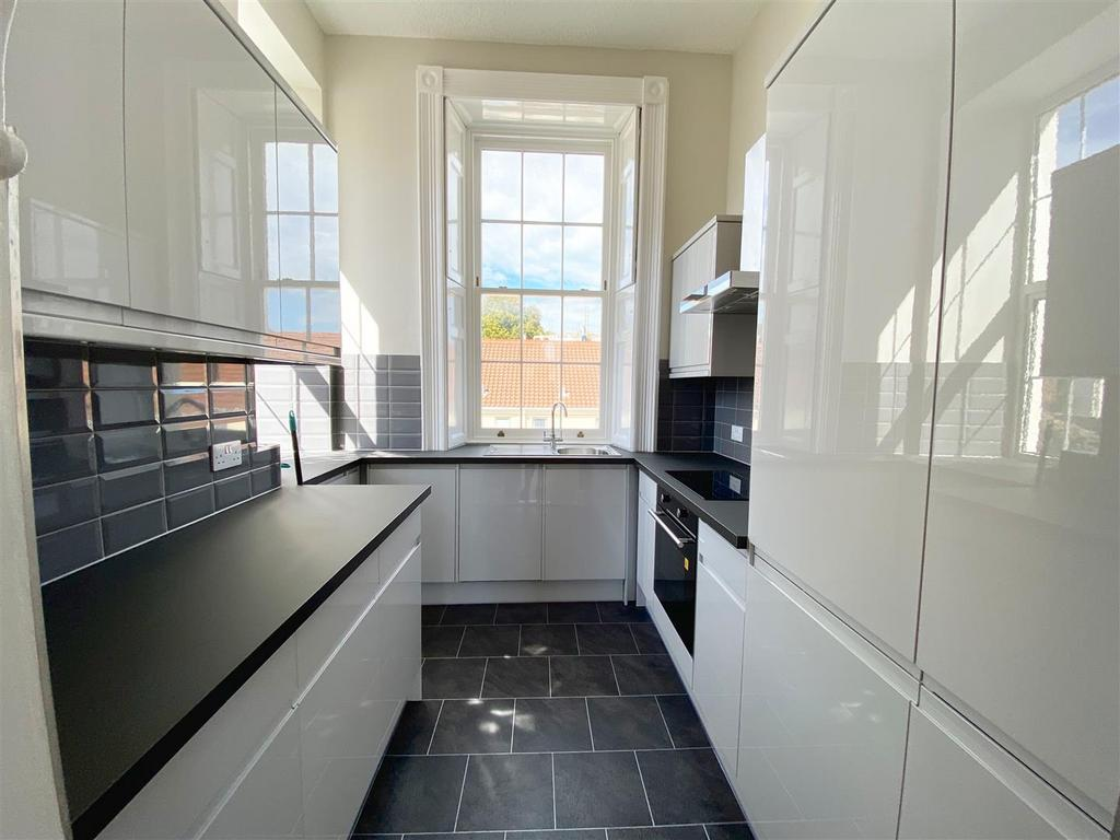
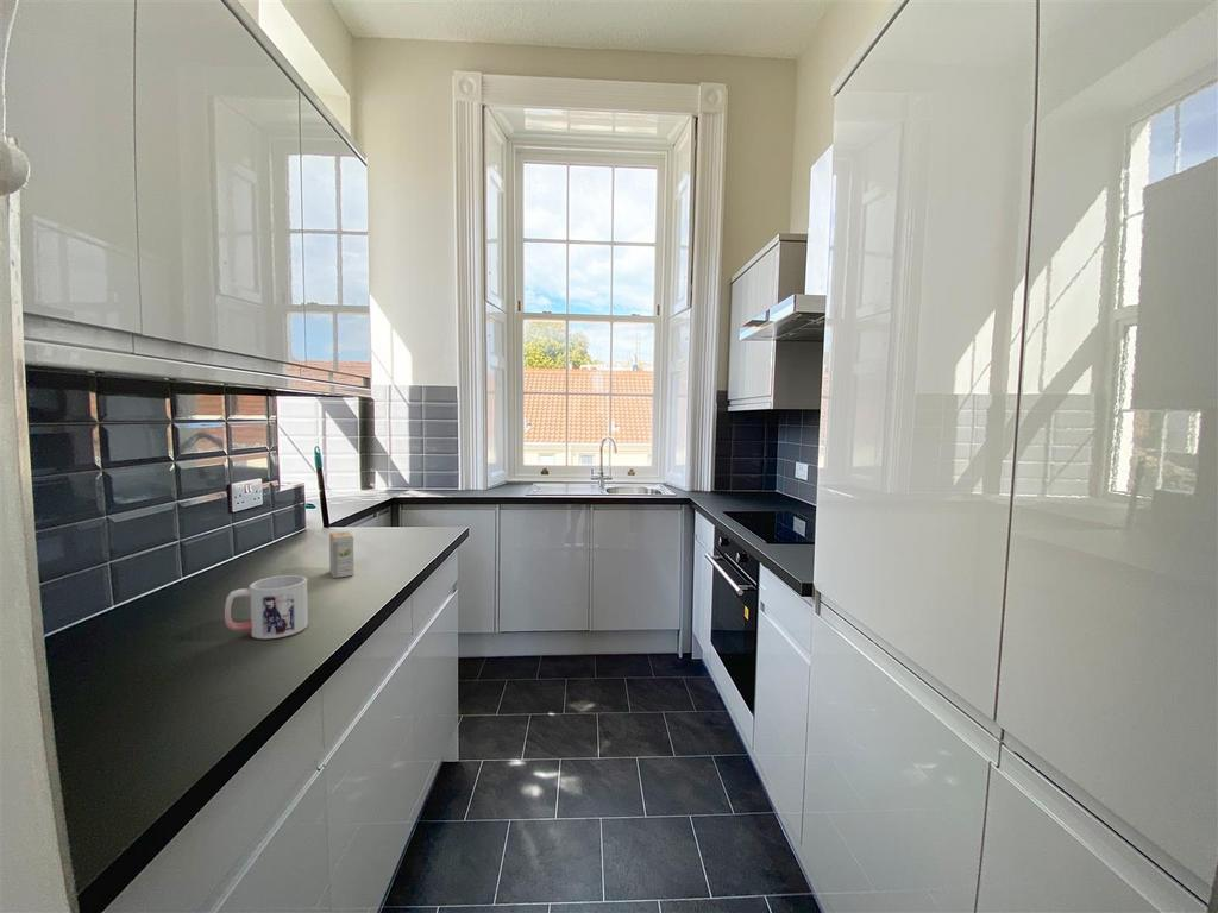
+ mug [224,574,309,641]
+ tea box [328,530,354,579]
